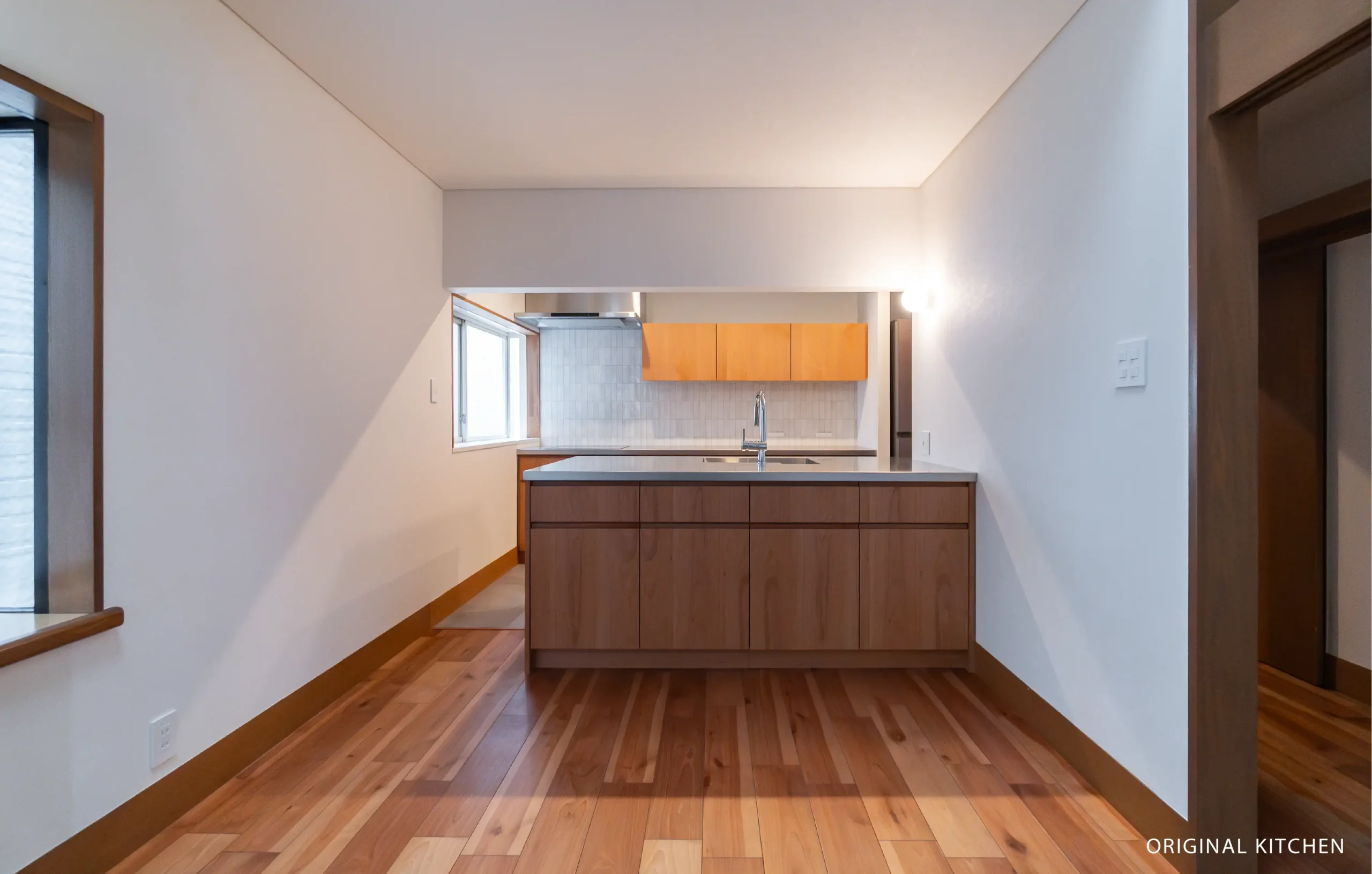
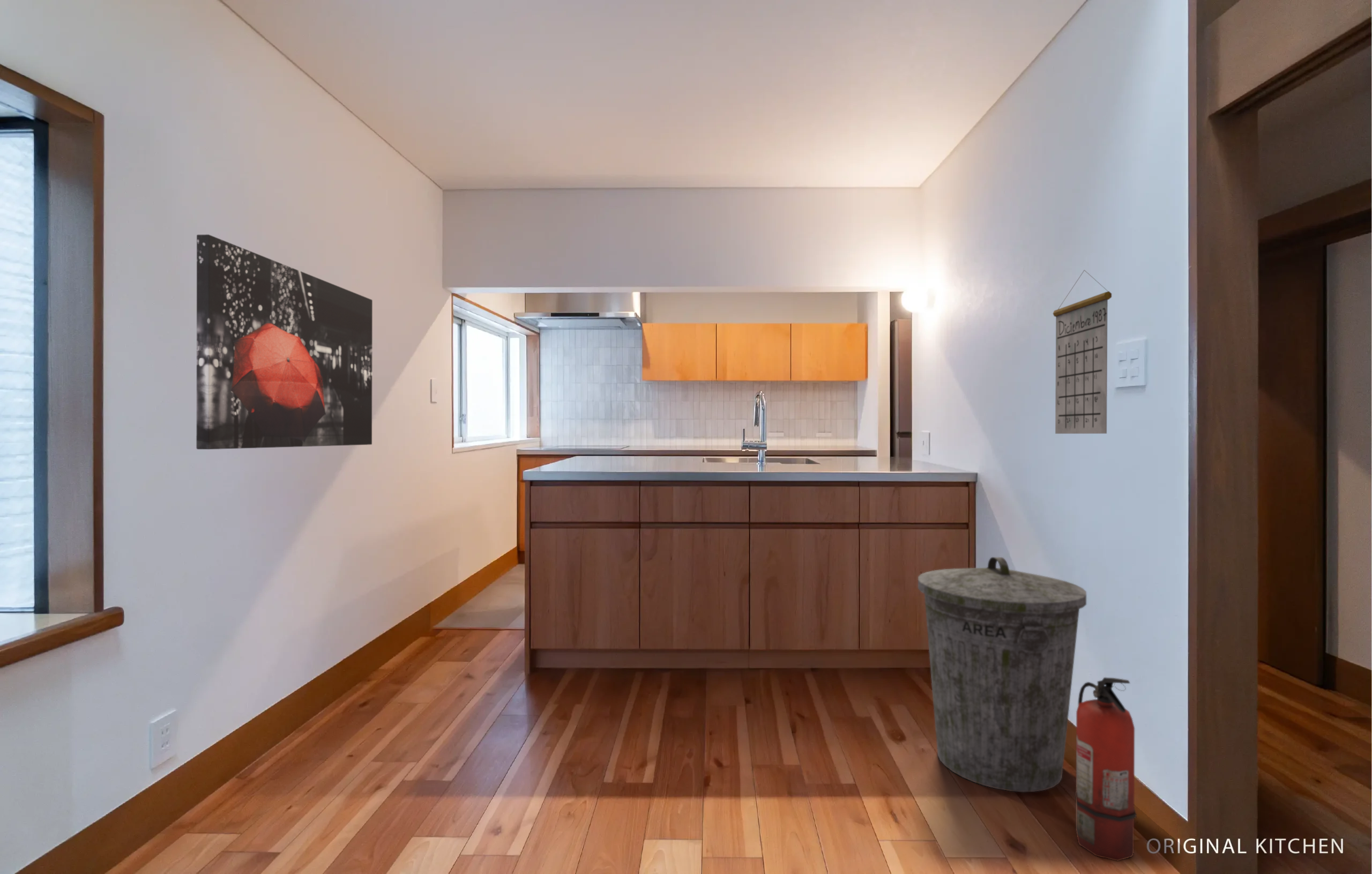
+ trash can [918,557,1087,792]
+ fire extinguisher [1075,677,1137,862]
+ calendar [1053,269,1112,434]
+ wall art [196,234,373,450]
